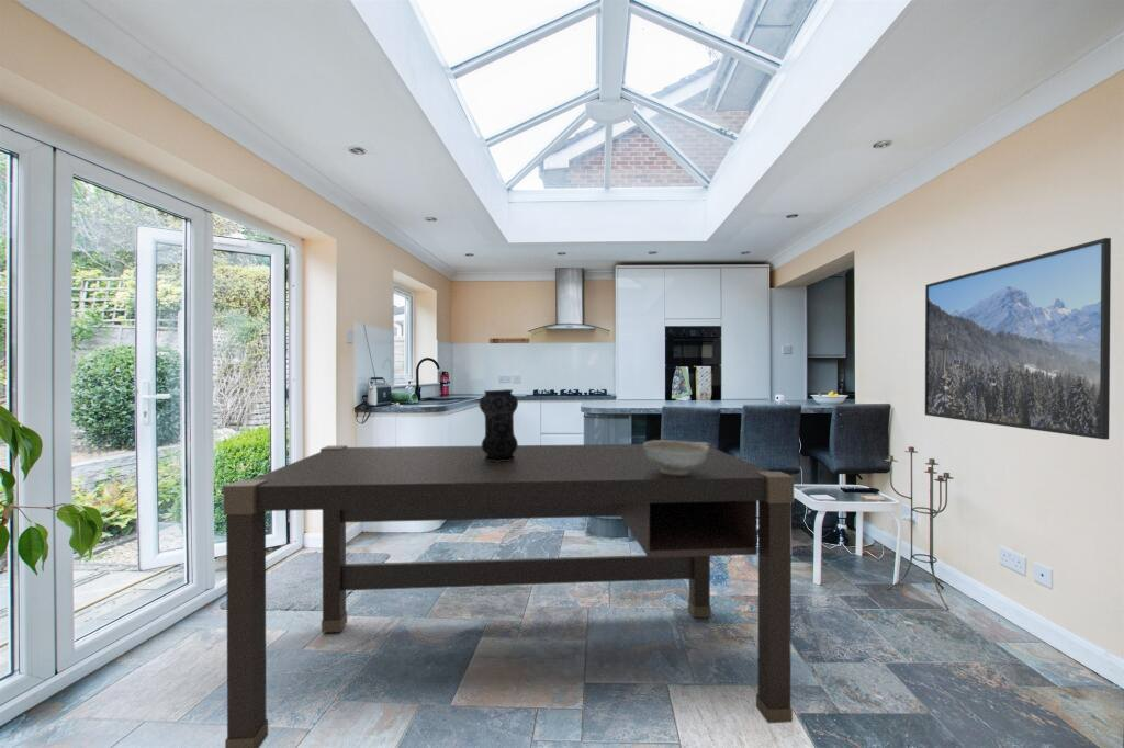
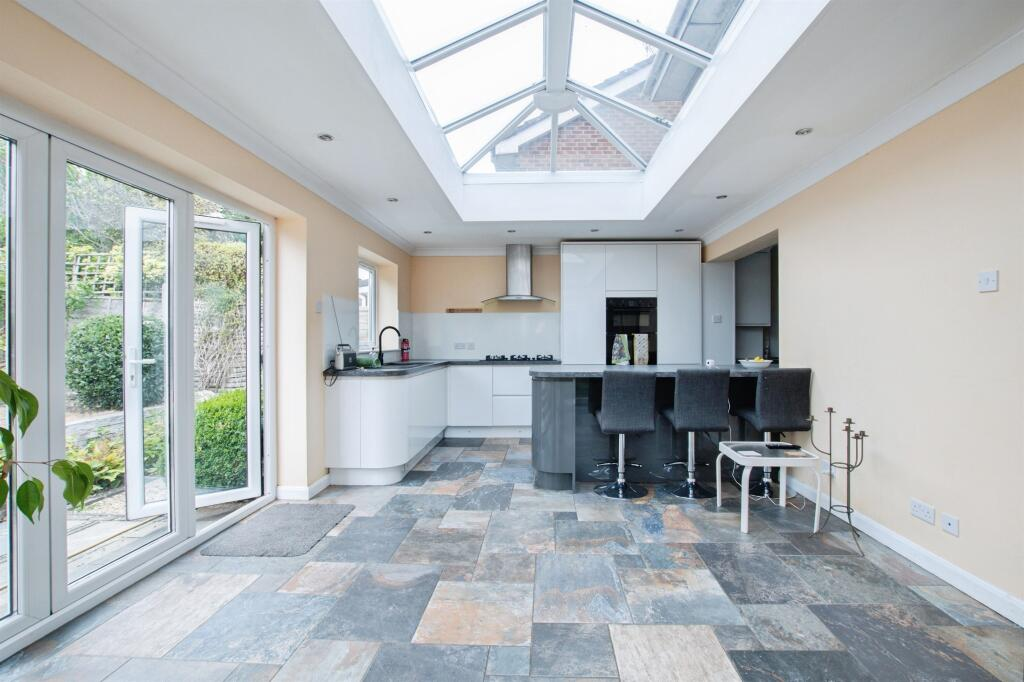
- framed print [924,237,1112,441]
- vase [479,388,519,462]
- decorative bowl [642,439,709,475]
- dining table [223,441,795,748]
